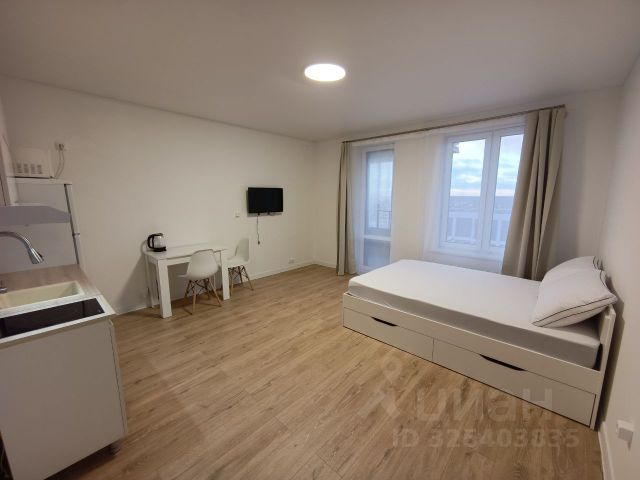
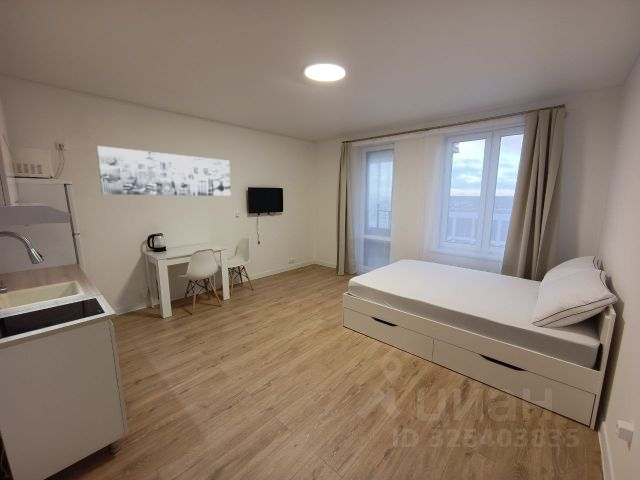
+ wall art [96,145,232,197]
